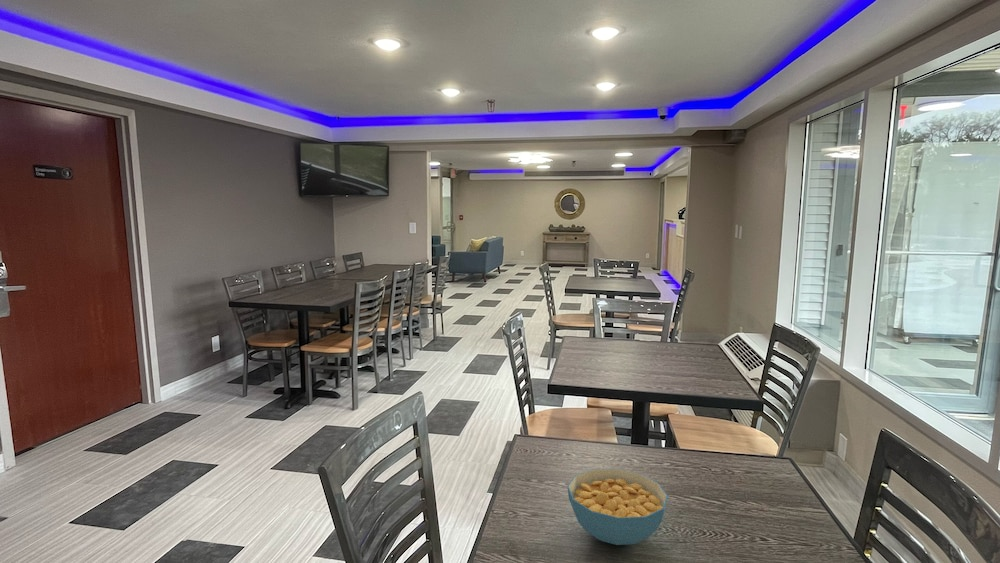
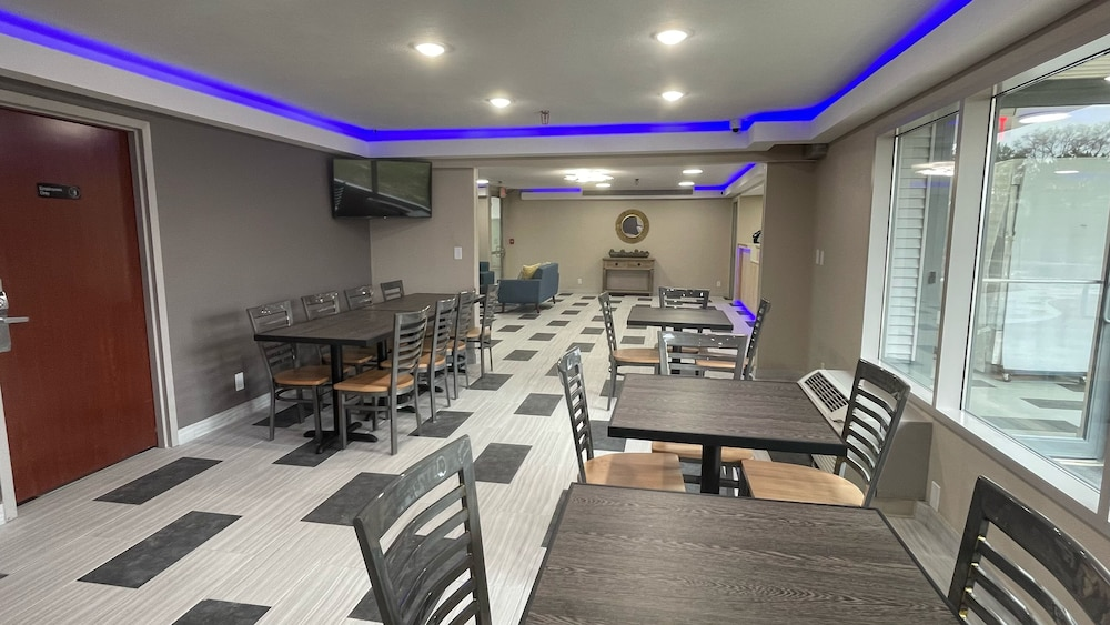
- cereal bowl [567,468,669,546]
